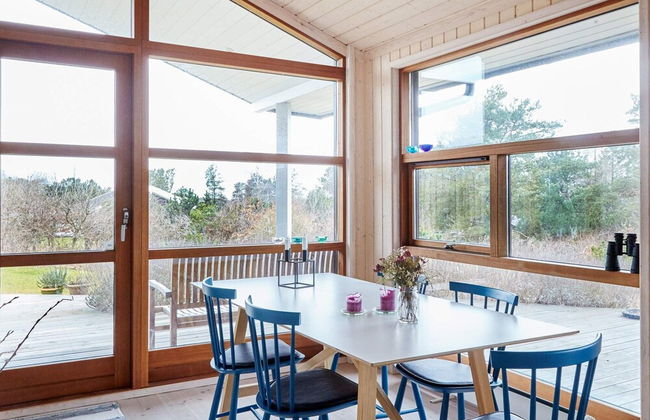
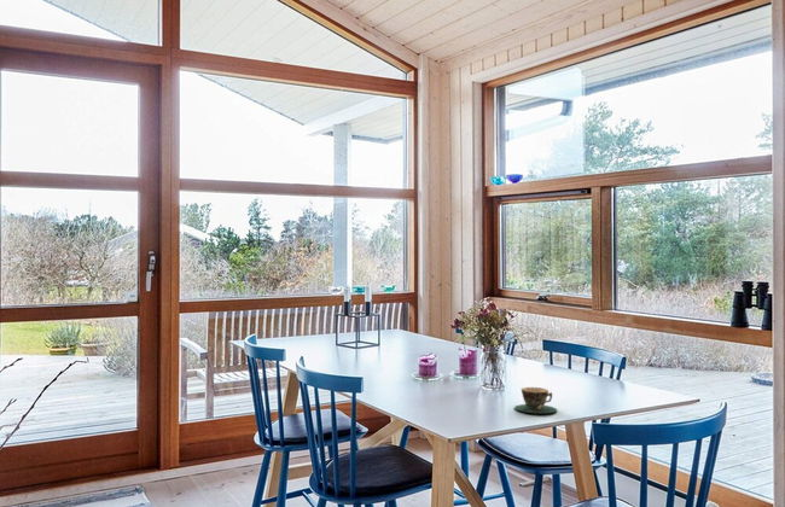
+ teacup [513,385,558,414]
